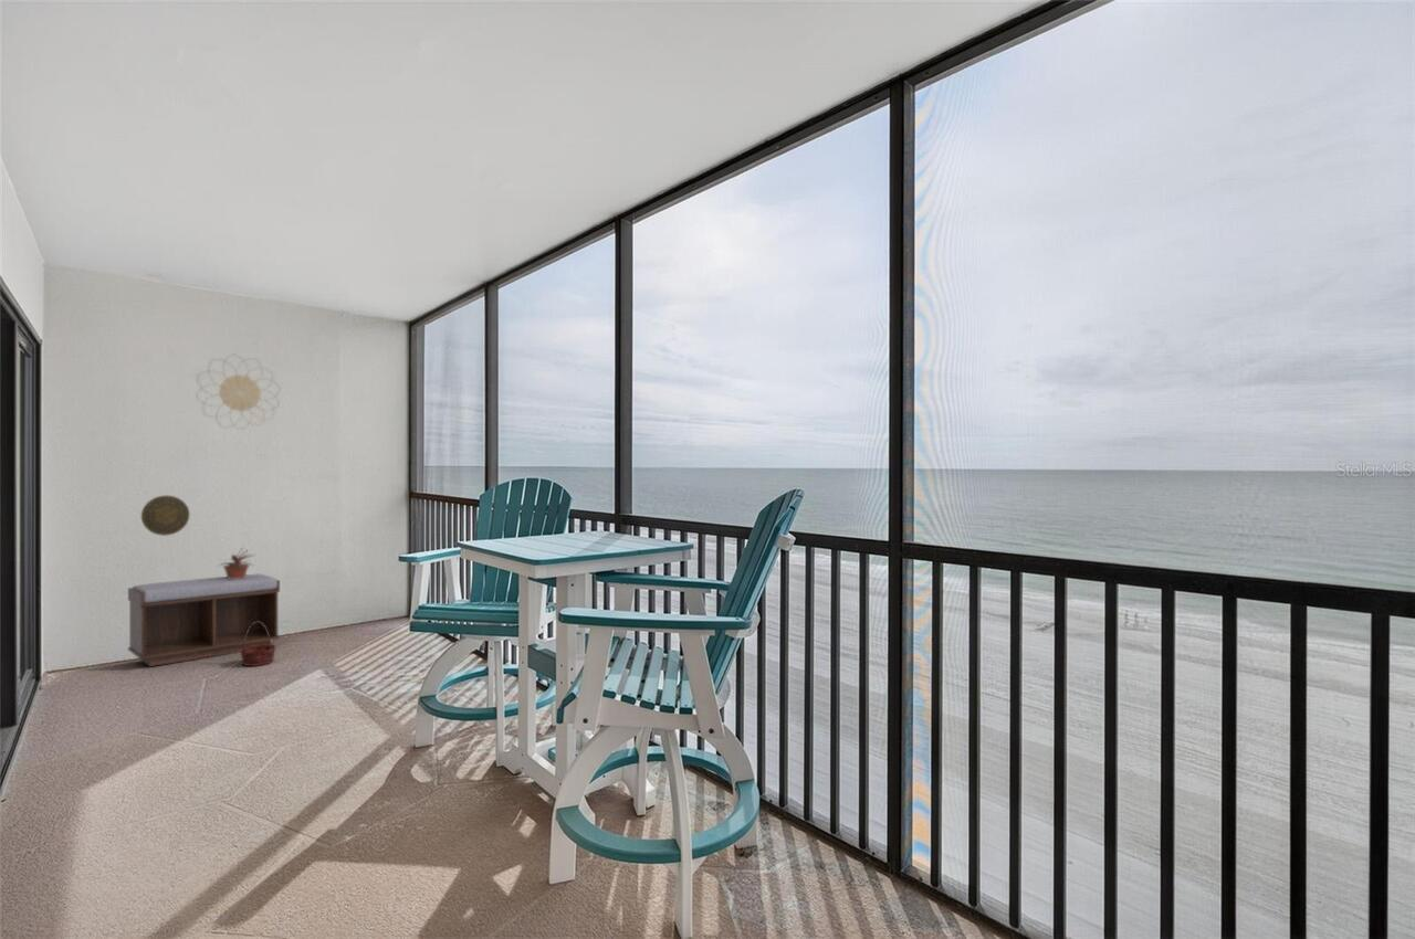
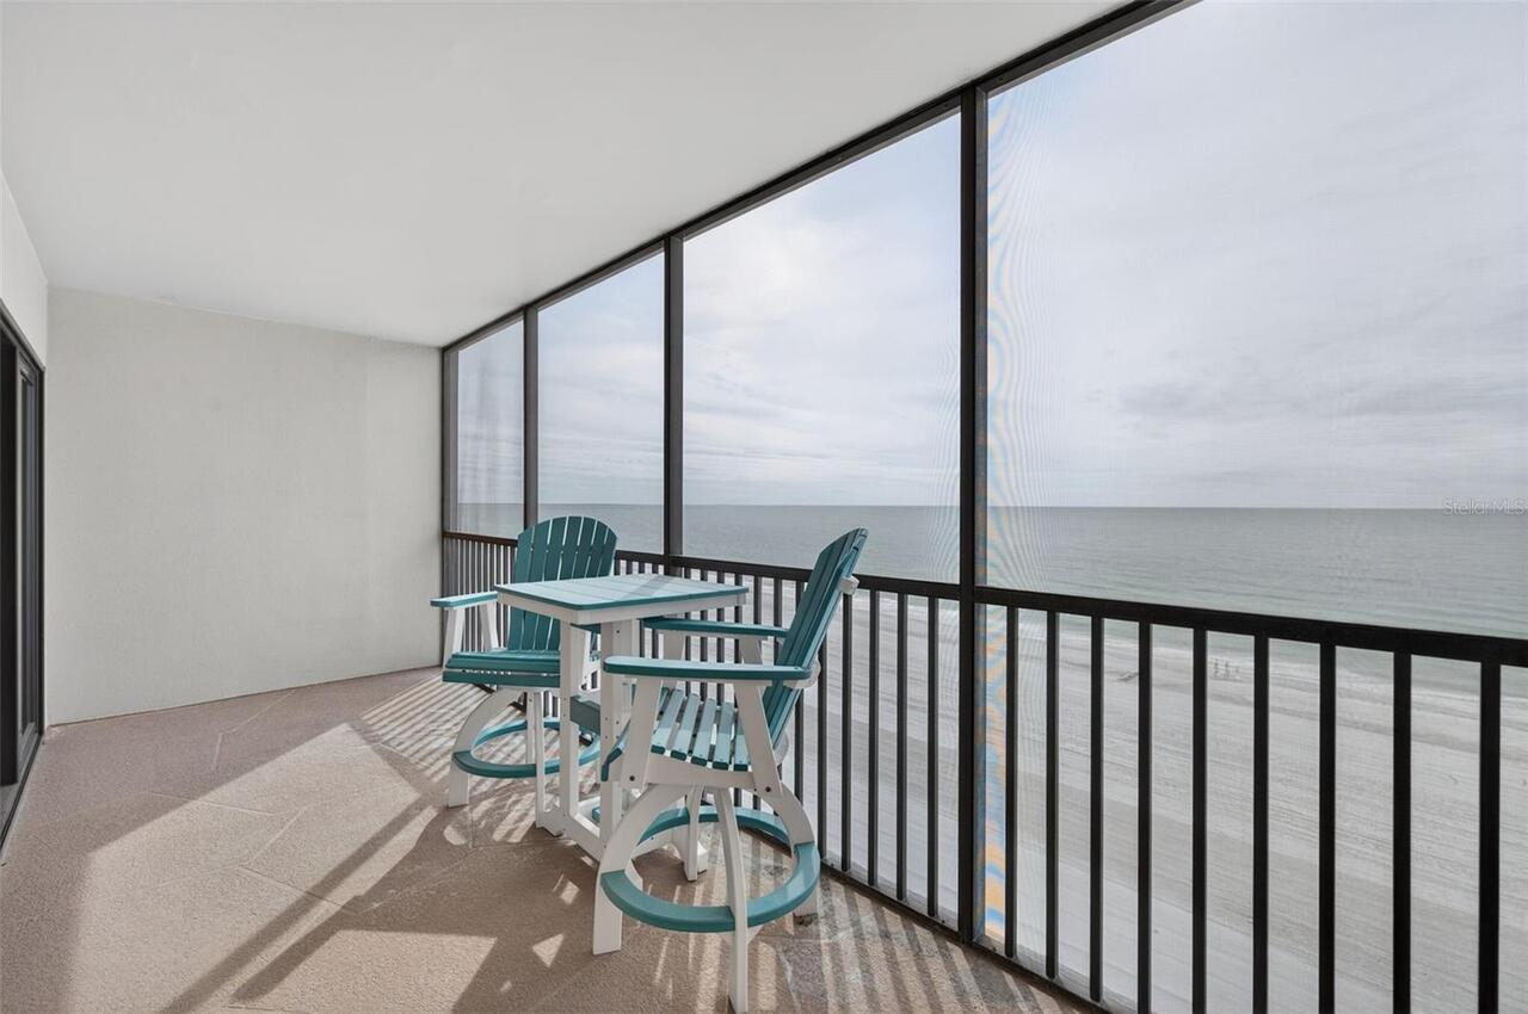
- potted plant [216,546,260,579]
- bench [127,573,281,667]
- decorative plate [140,494,191,537]
- decorative wall piece [195,352,282,431]
- basket [240,621,276,667]
